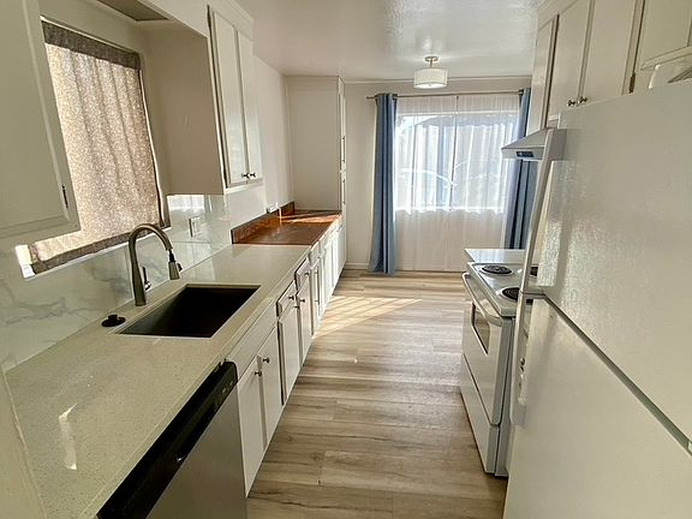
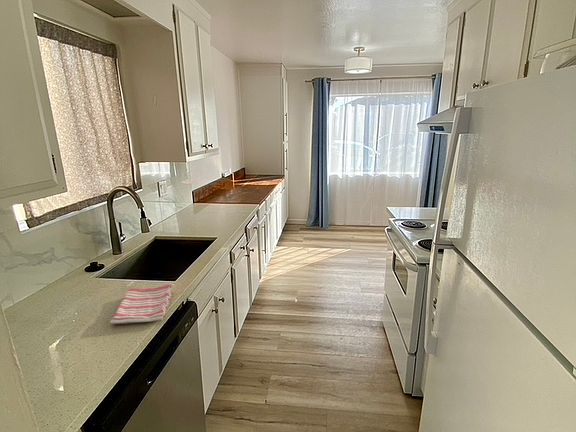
+ dish towel [109,283,173,325]
